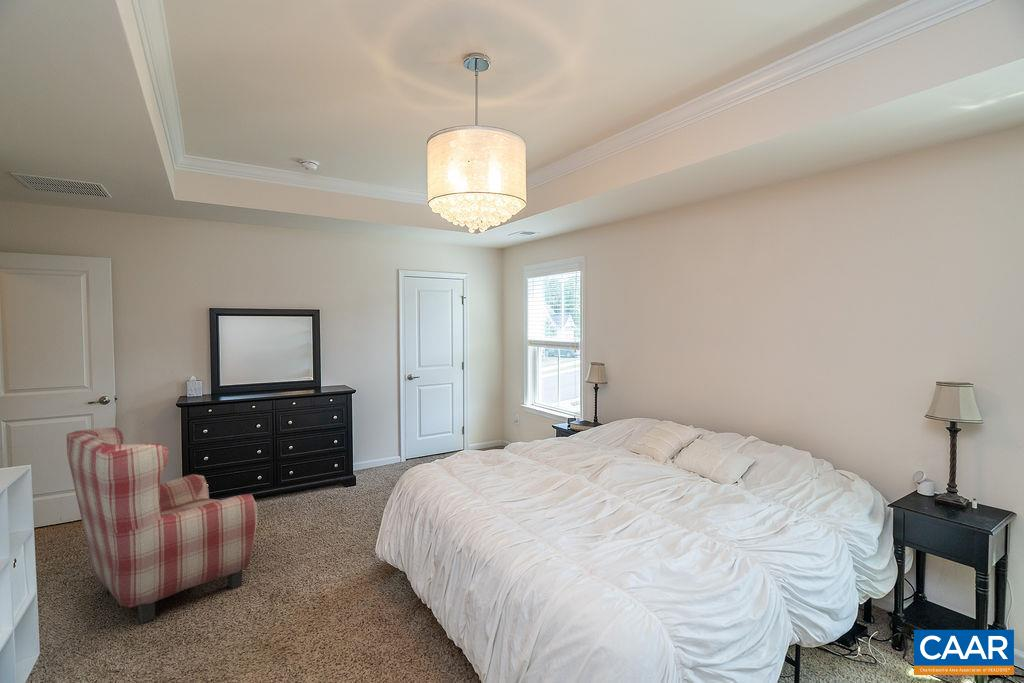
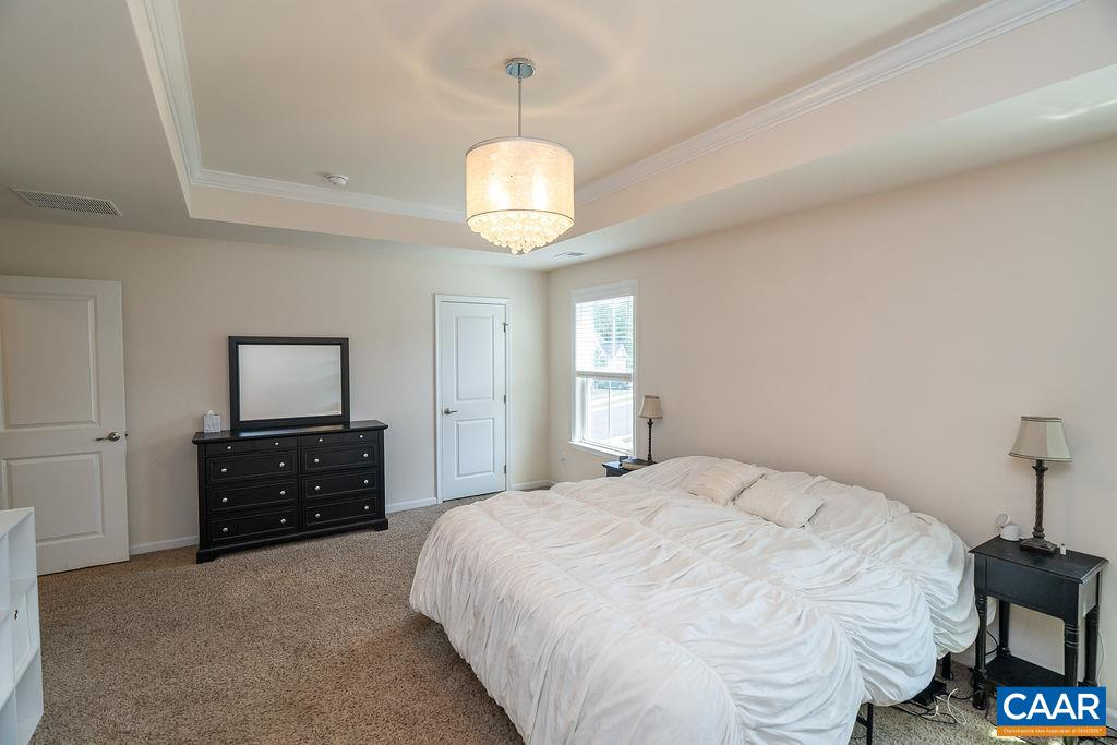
- armchair [66,427,258,624]
